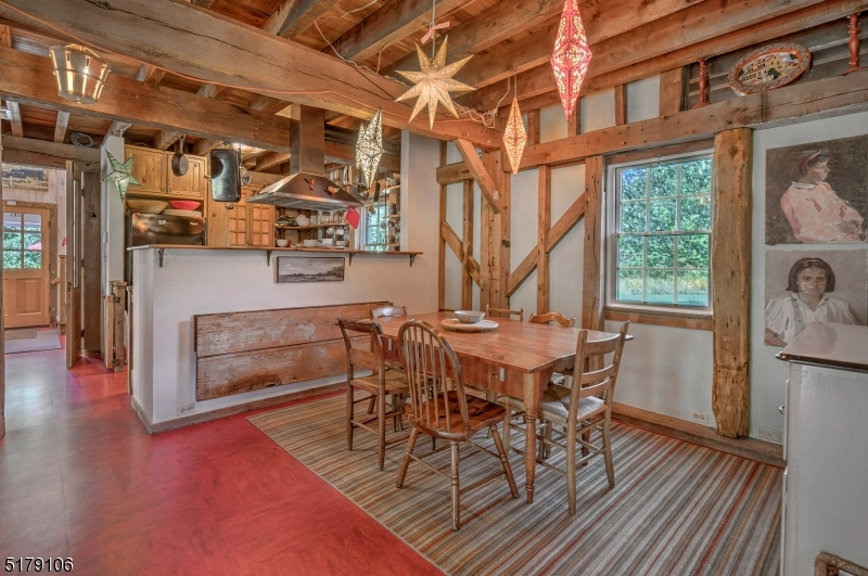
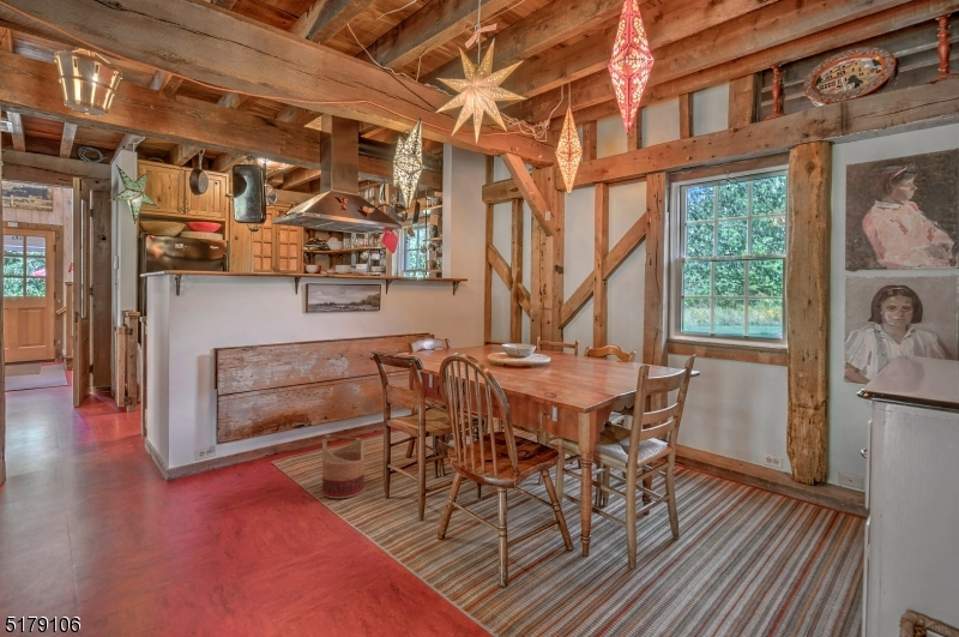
+ basket [321,434,366,499]
